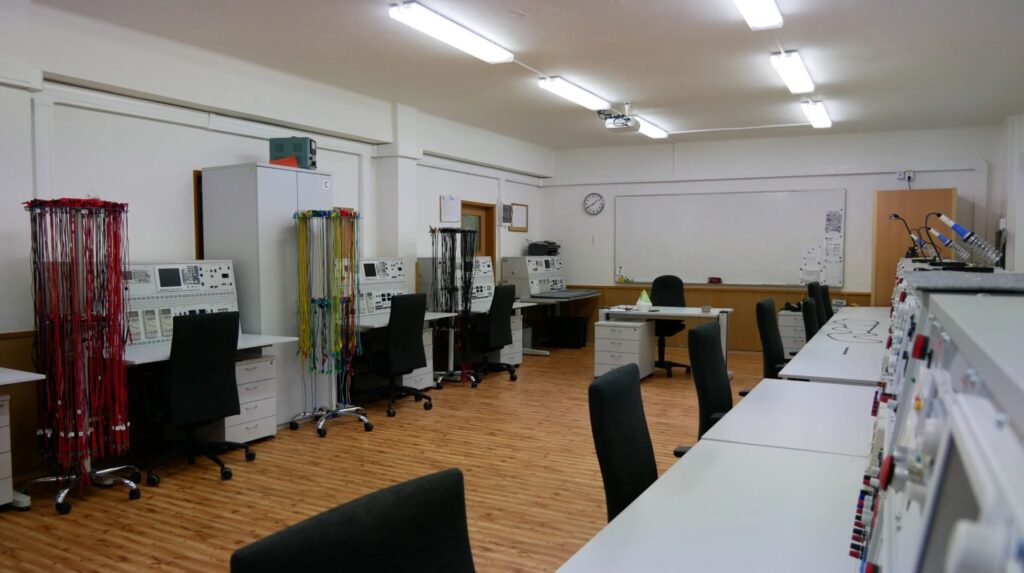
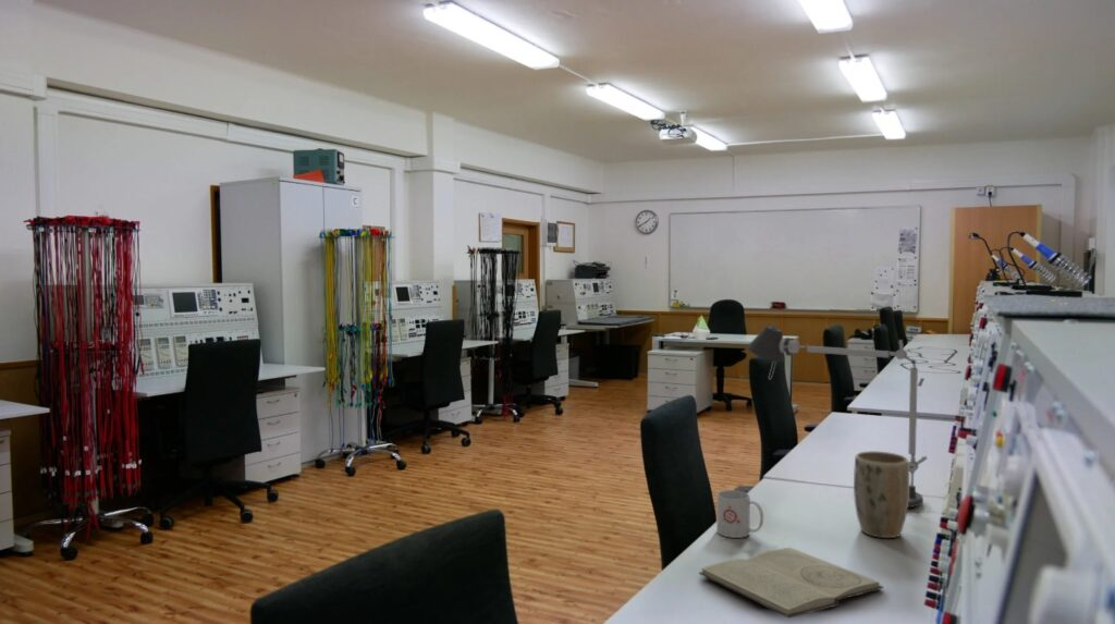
+ plant pot [853,450,910,539]
+ mug [715,489,764,539]
+ book [698,547,885,619]
+ desk lamp [746,325,929,509]
